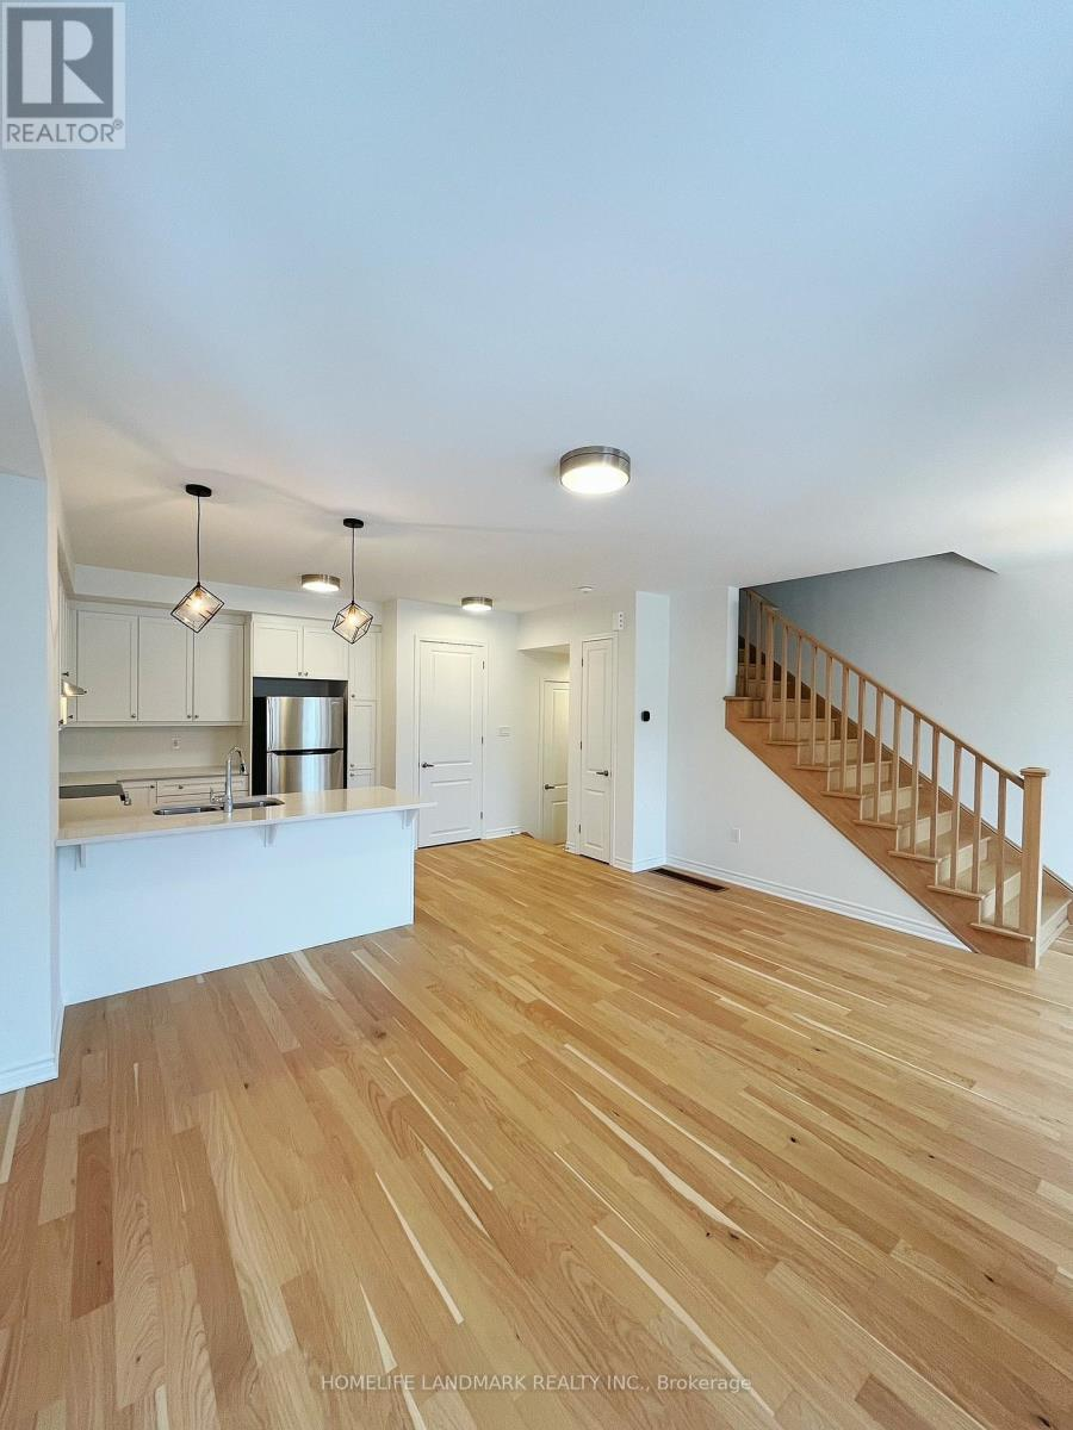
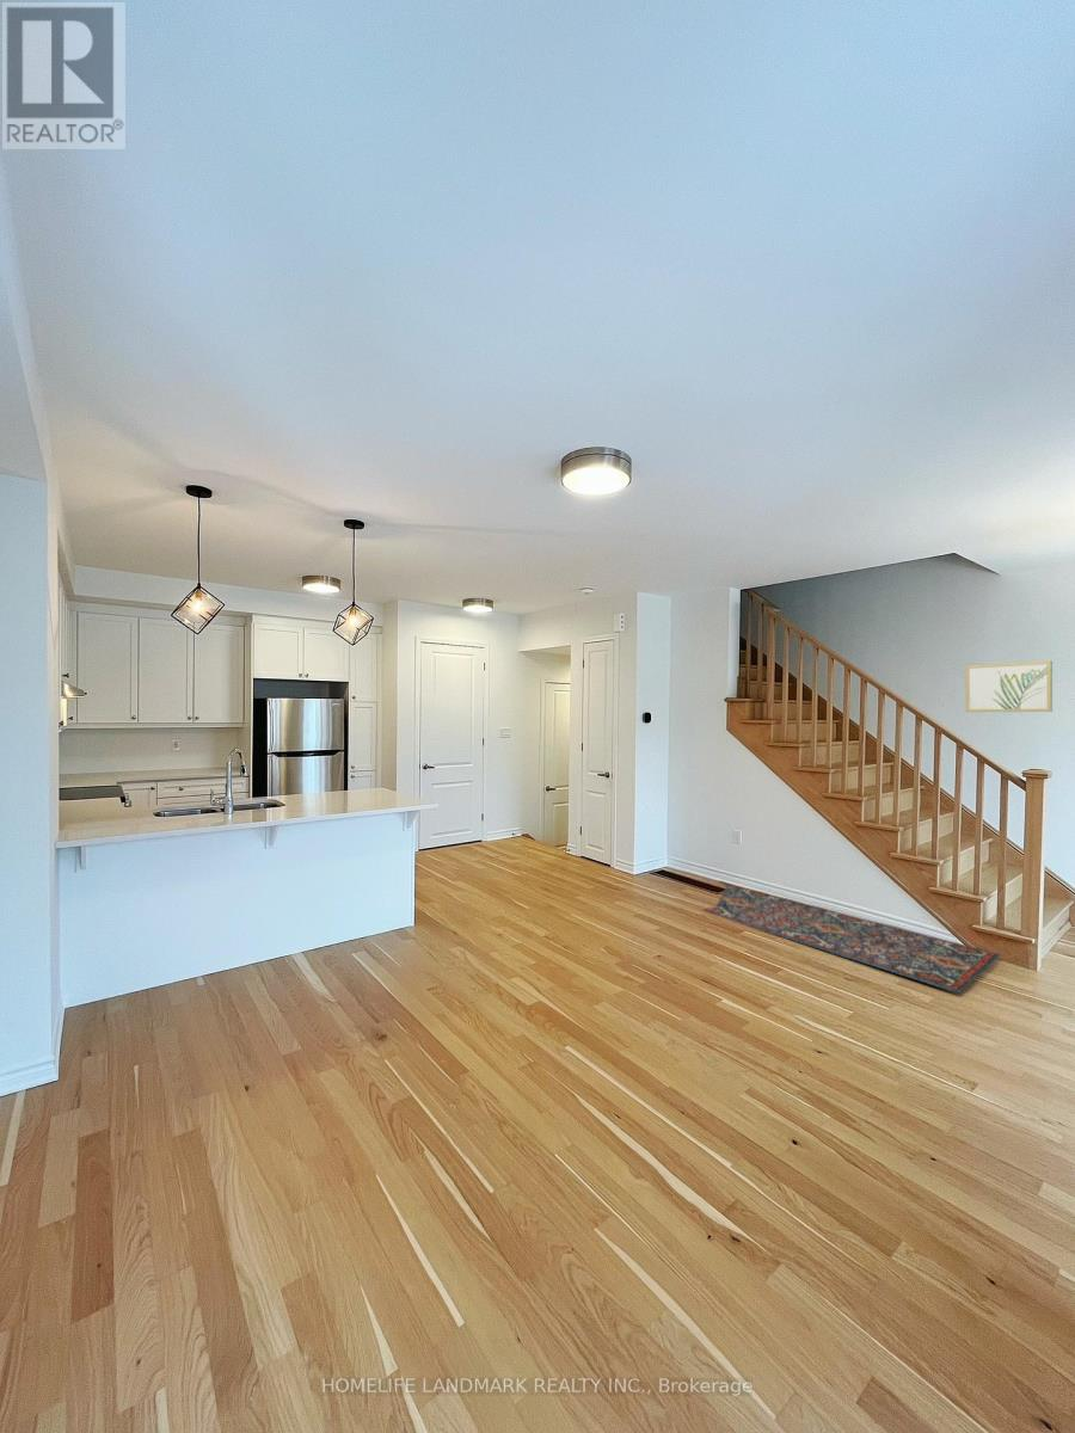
+ rug [701,880,1001,994]
+ wall art [965,659,1054,713]
